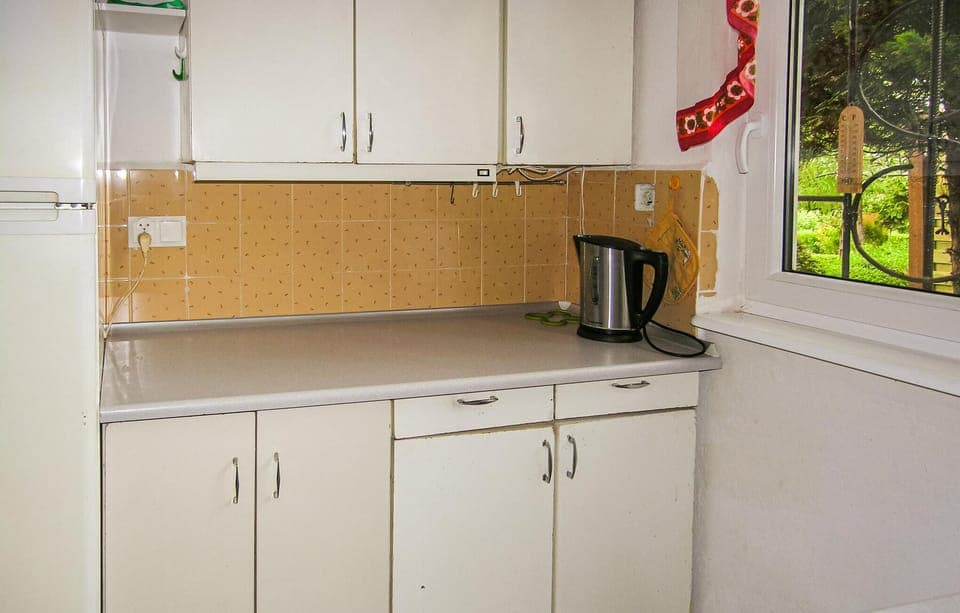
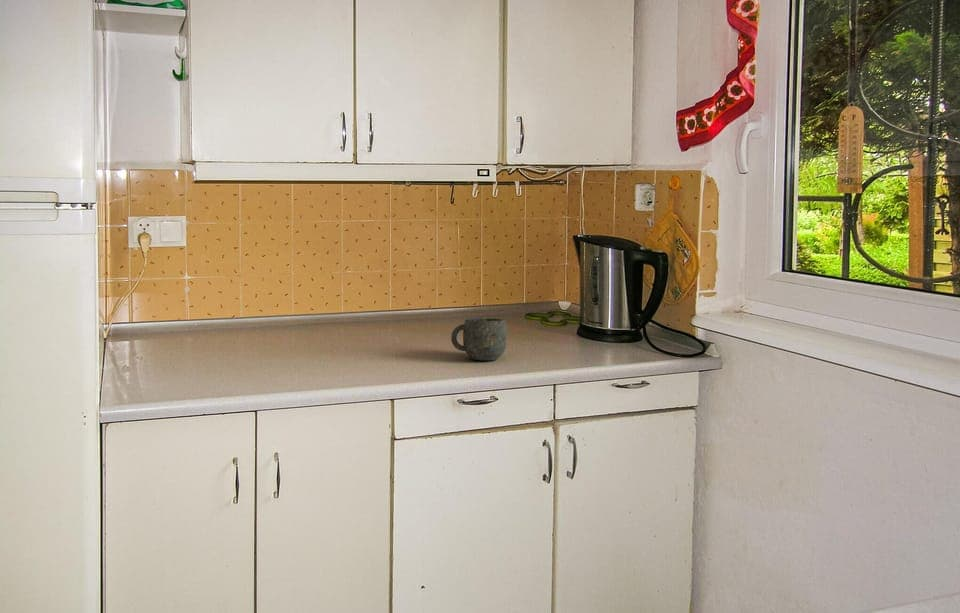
+ mug [450,317,508,361]
